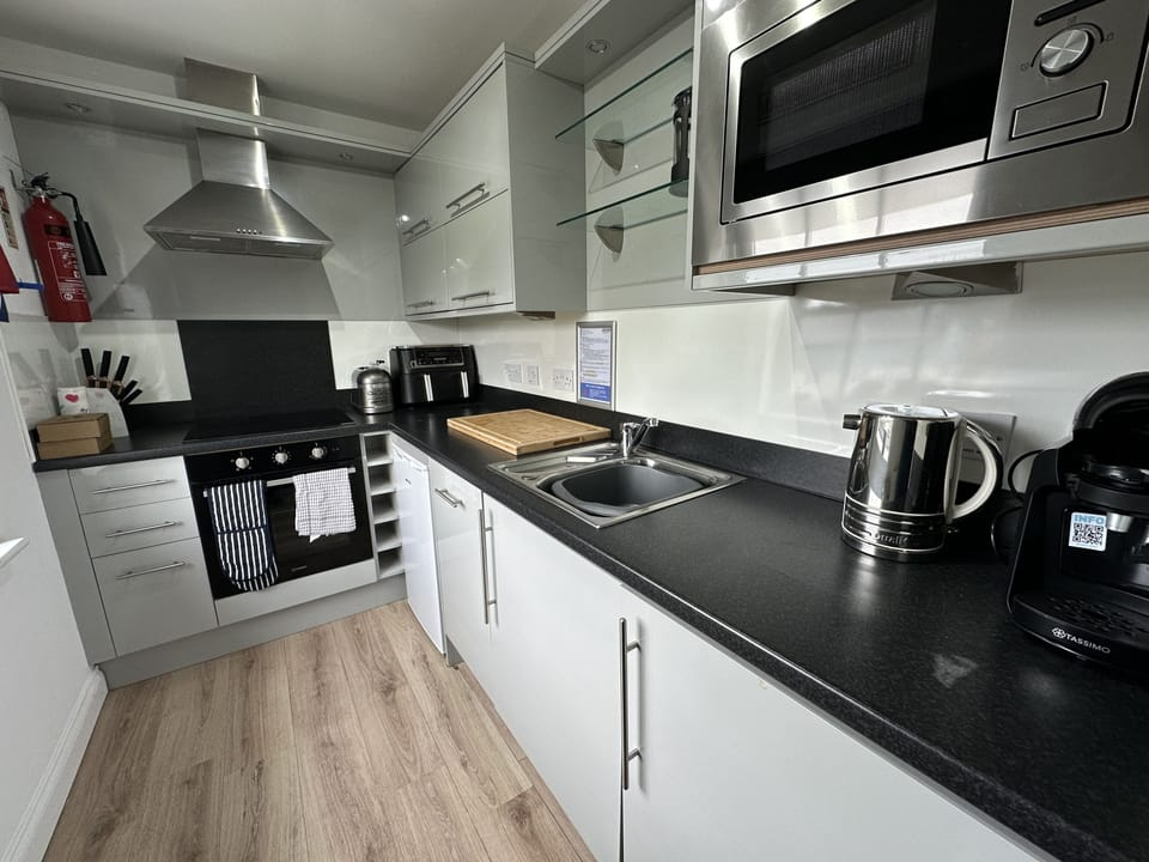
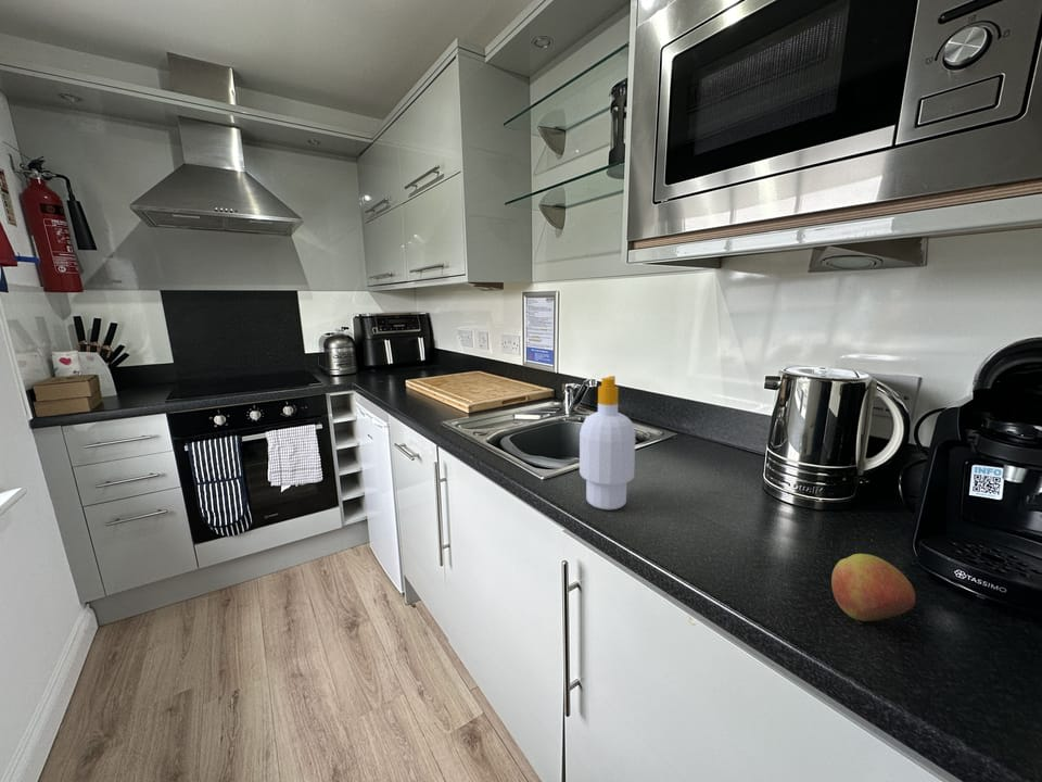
+ apple [830,553,916,622]
+ soap bottle [579,375,636,510]
